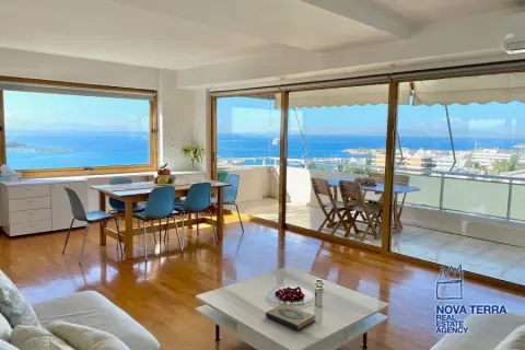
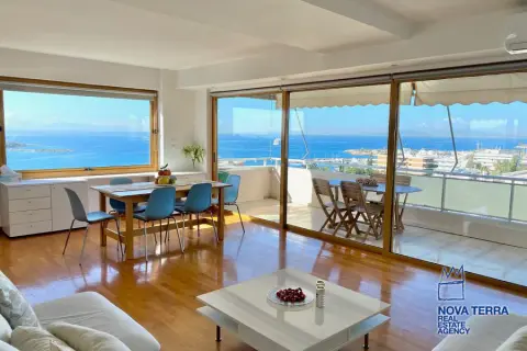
- hardback book [265,303,316,331]
